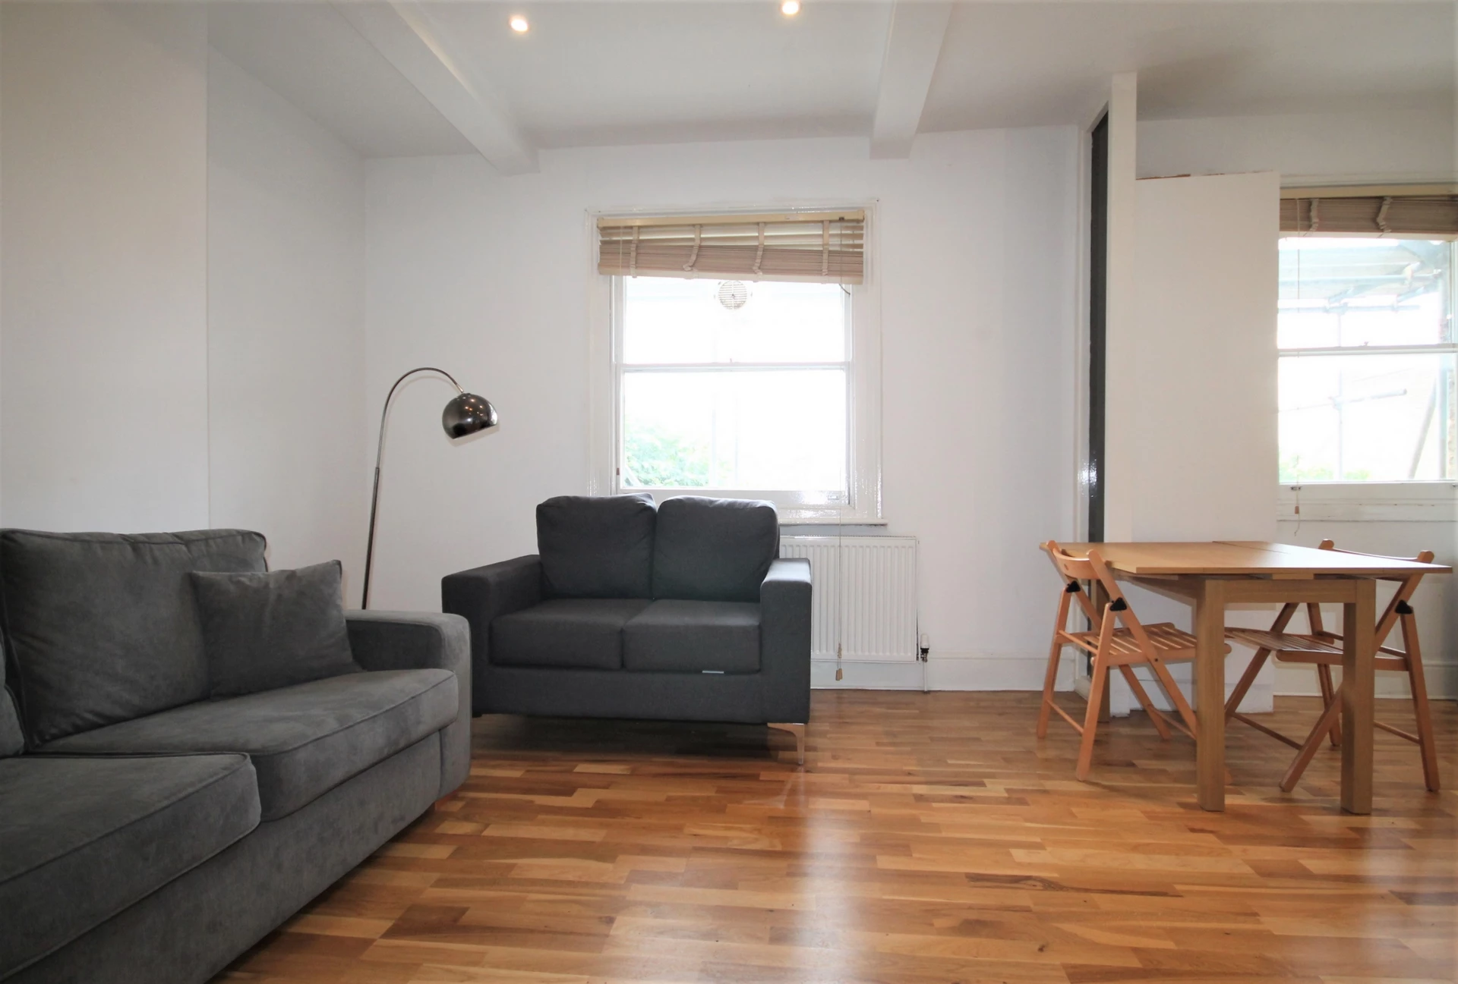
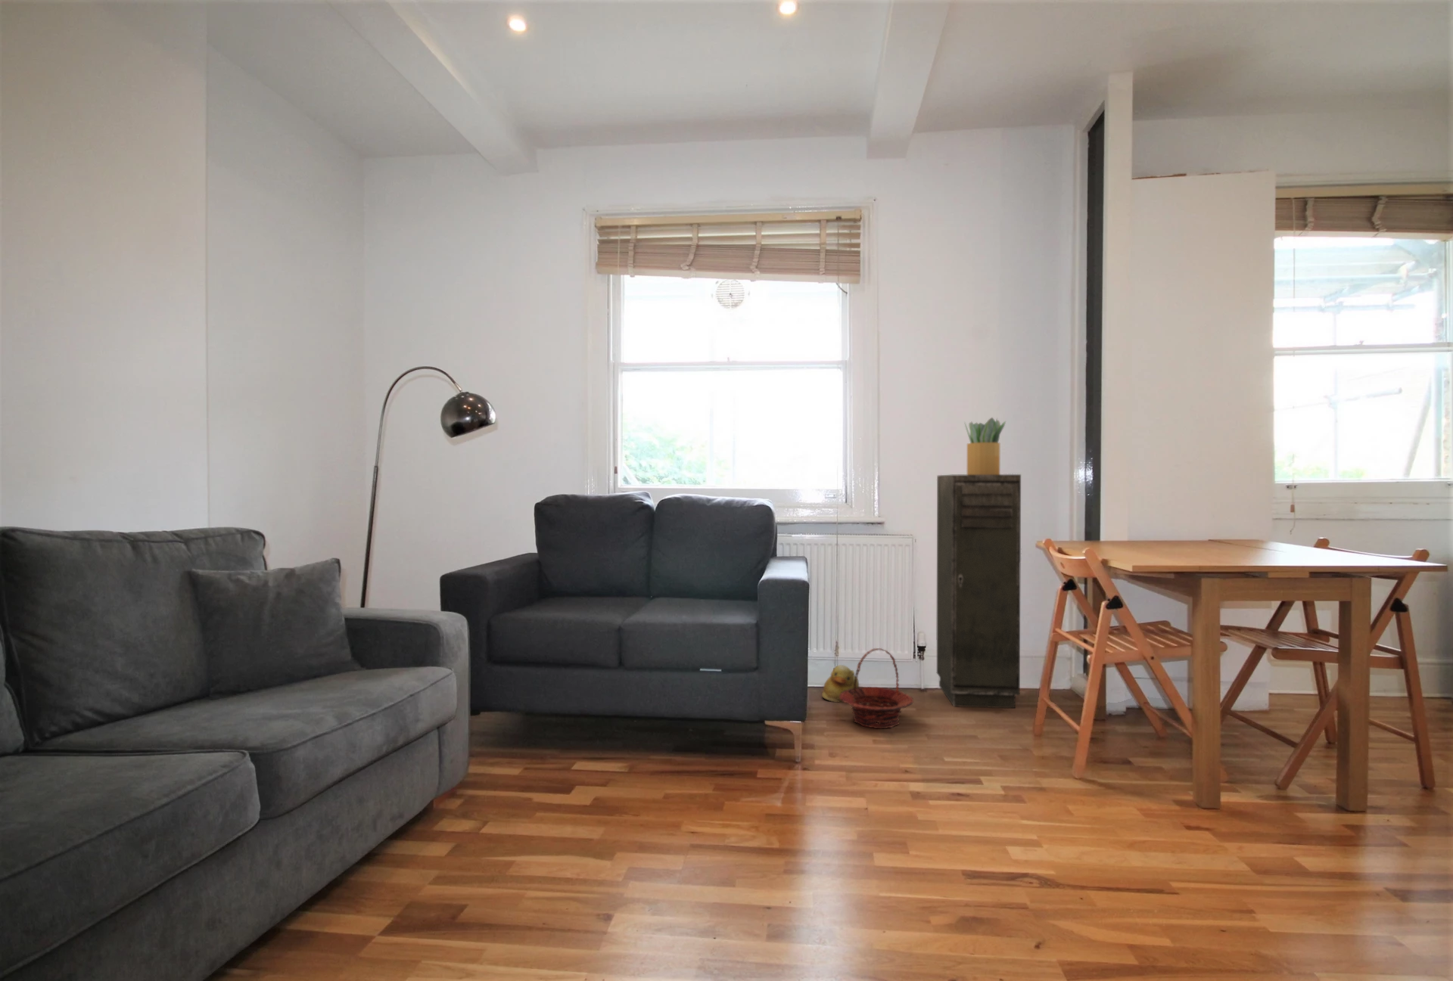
+ potted plant [964,417,1006,475]
+ storage cabinet [936,473,1022,708]
+ rubber duck [821,665,860,703]
+ basket [839,647,915,729]
